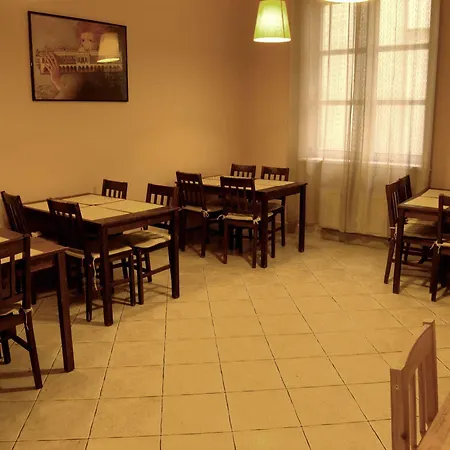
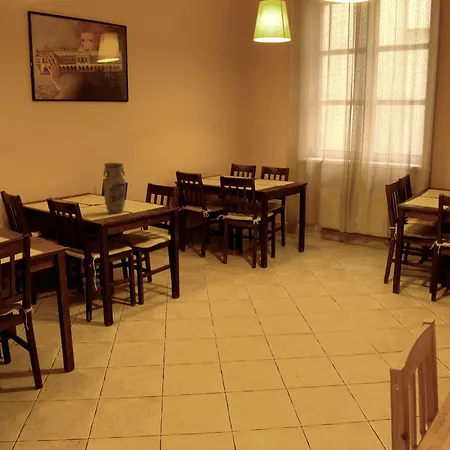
+ vase [102,162,127,214]
